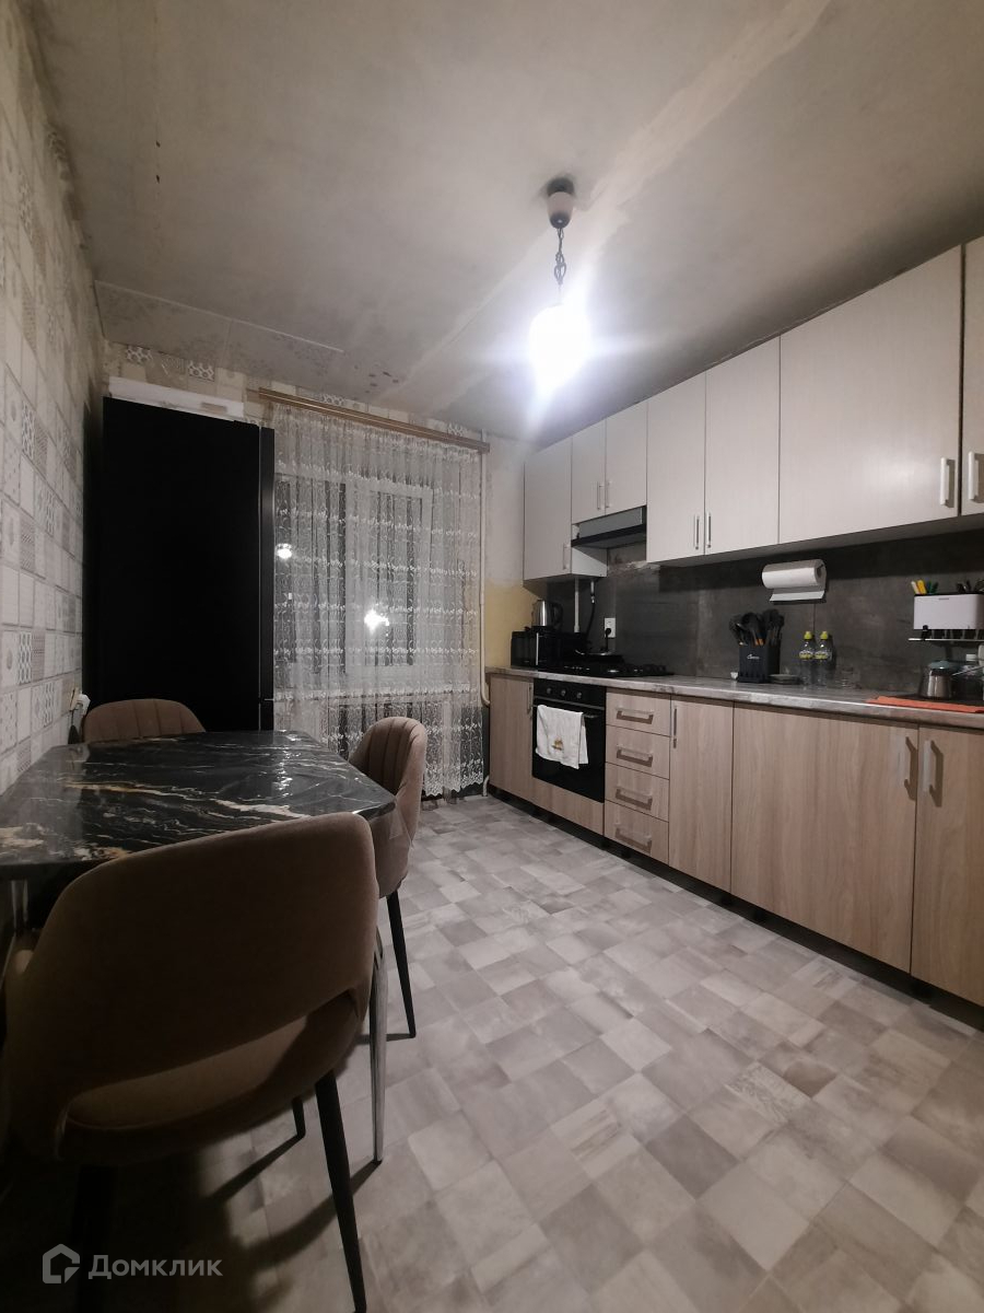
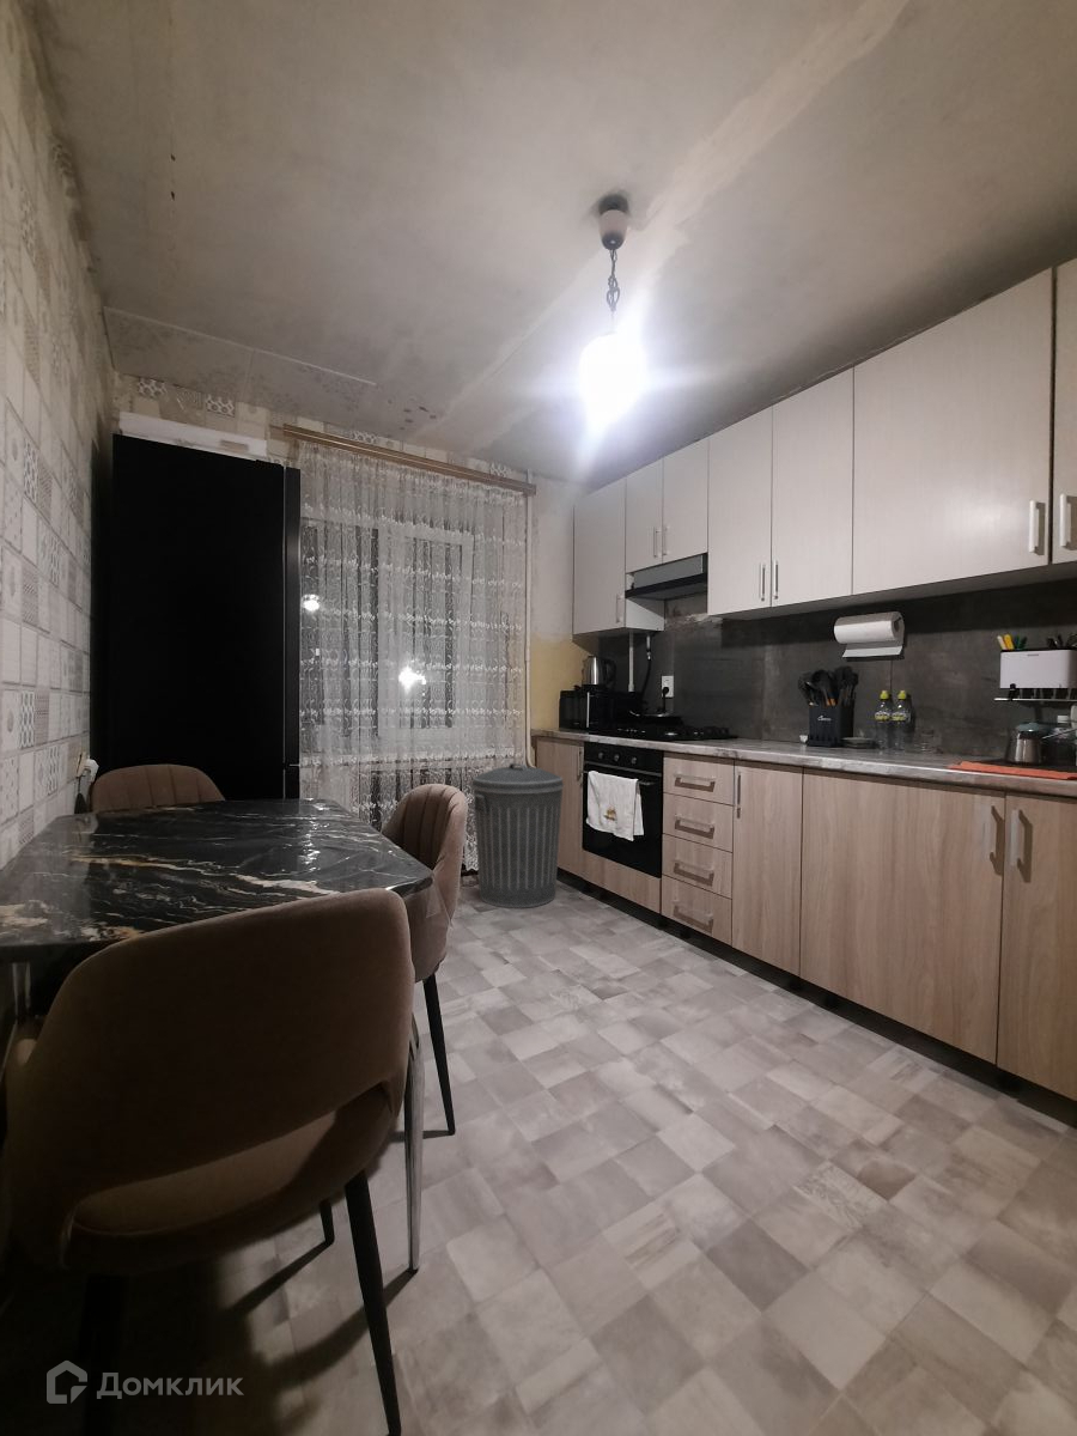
+ trash can [470,762,565,909]
